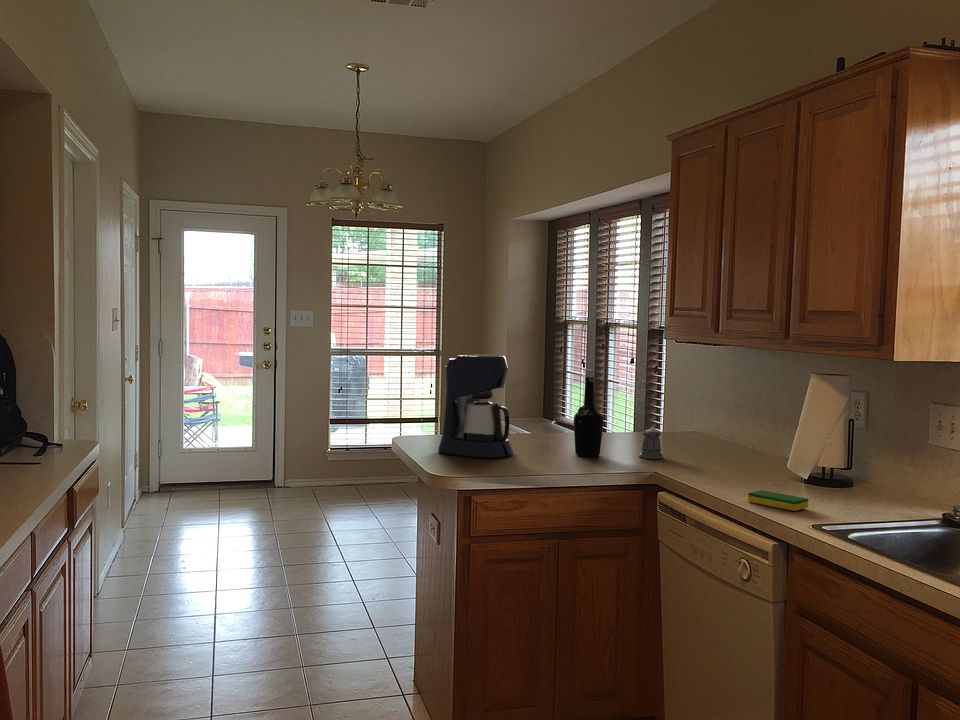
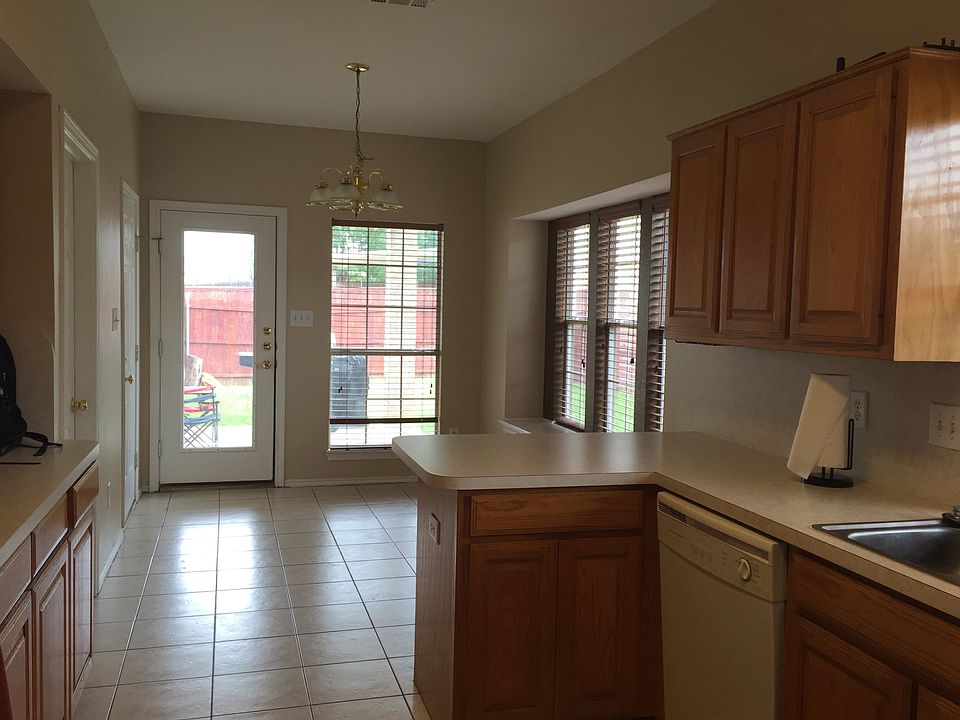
- dish sponge [747,489,809,512]
- coffee maker [437,353,515,459]
- pepper shaker [638,427,665,460]
- bottle [573,368,604,458]
